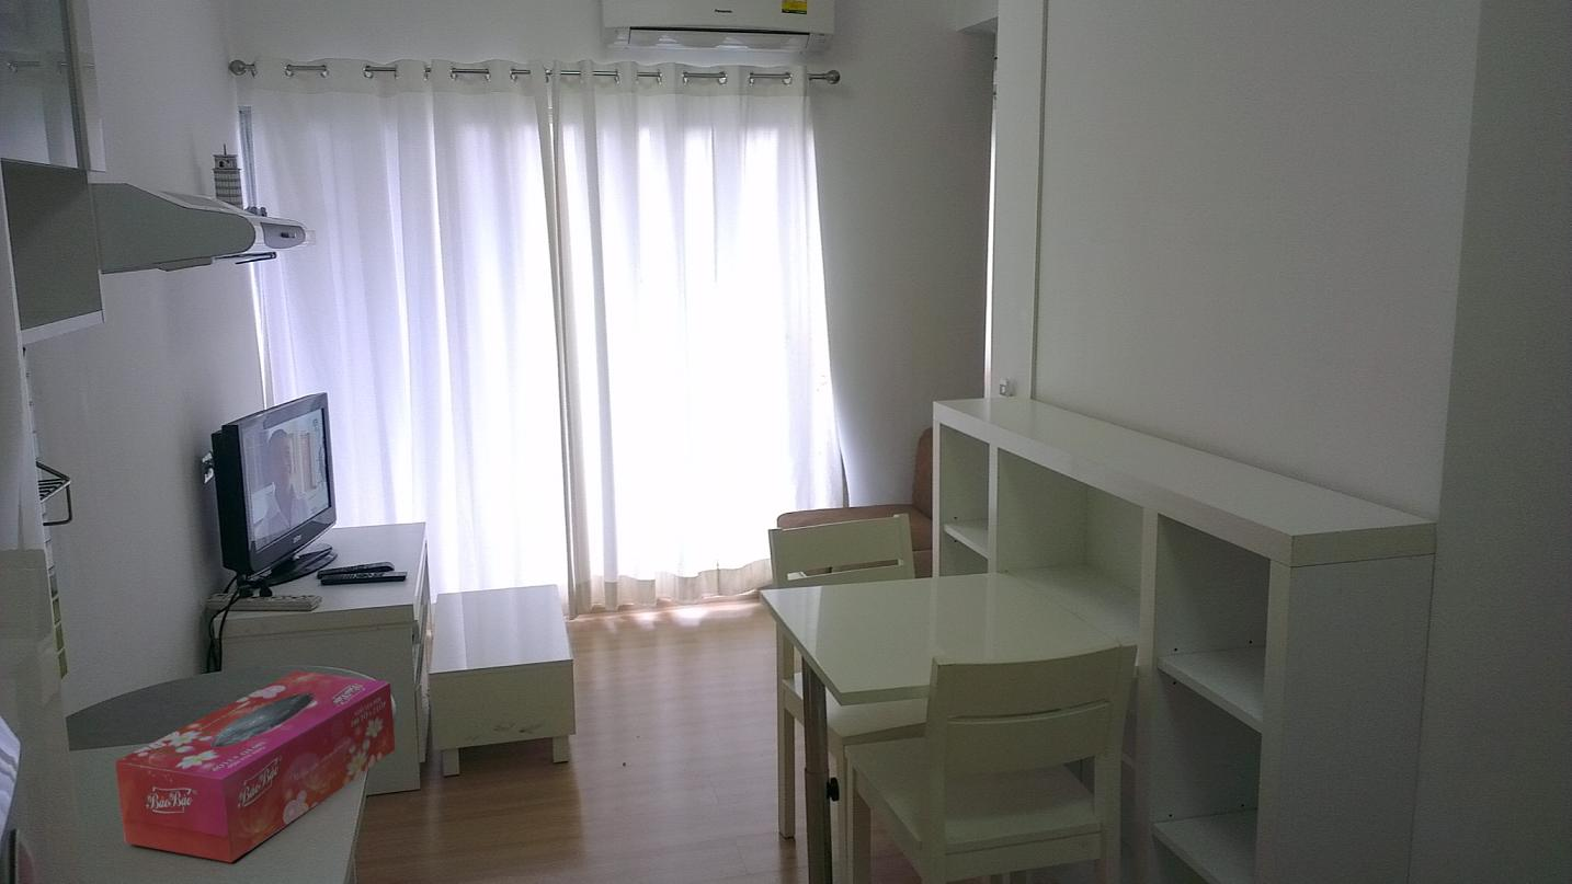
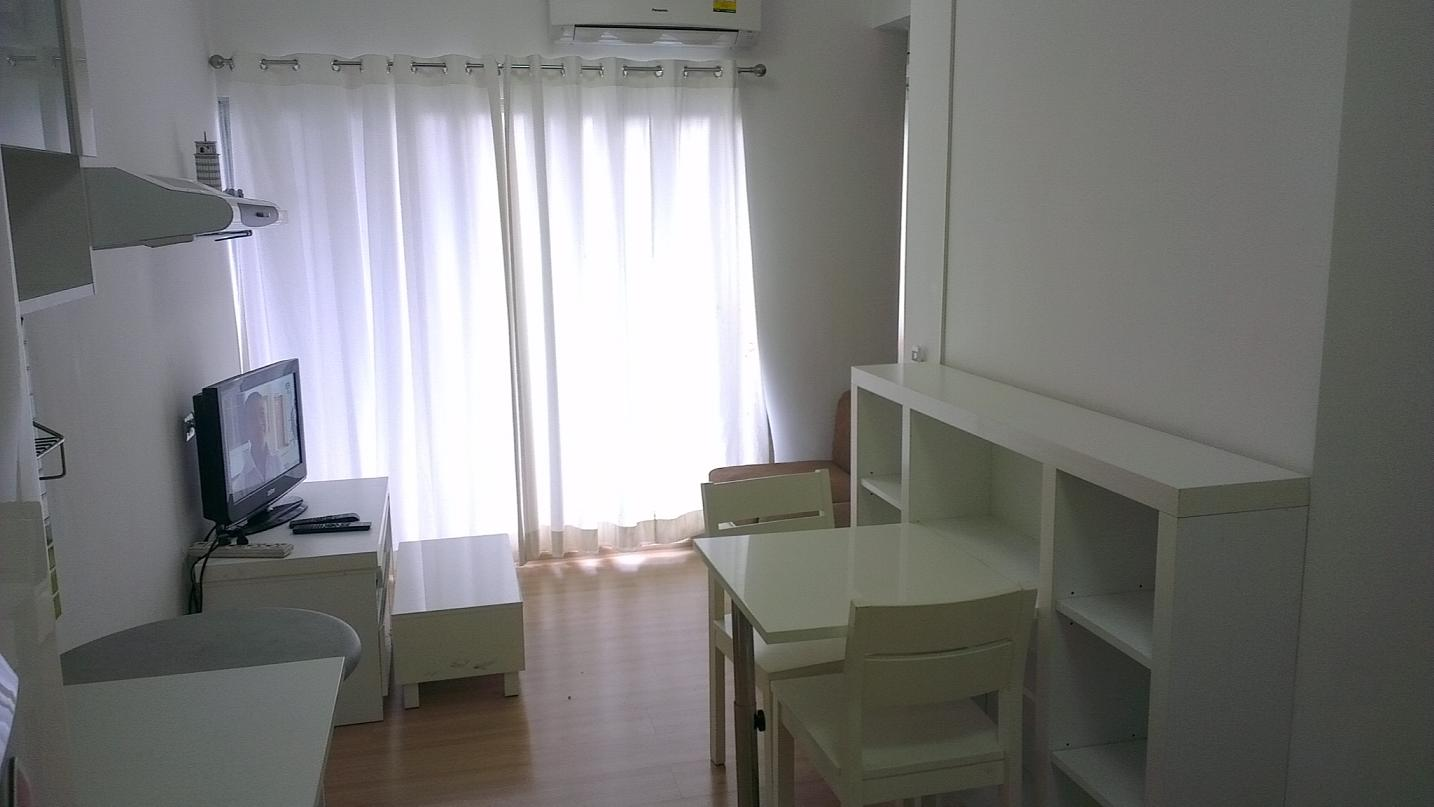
- tissue box [114,670,397,863]
